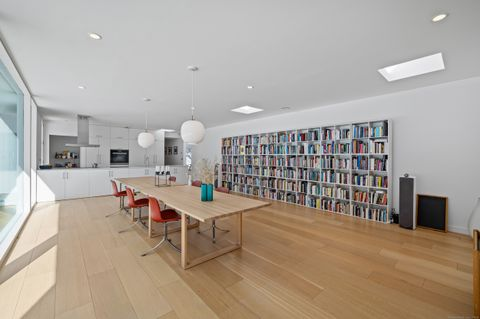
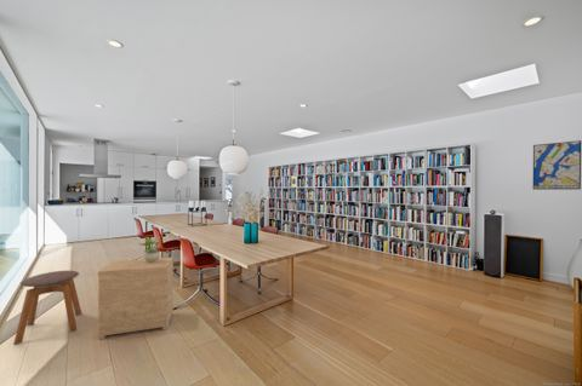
+ side table [97,257,175,340]
+ potted plant [139,236,161,263]
+ wall art [532,139,582,191]
+ stool [12,270,82,346]
